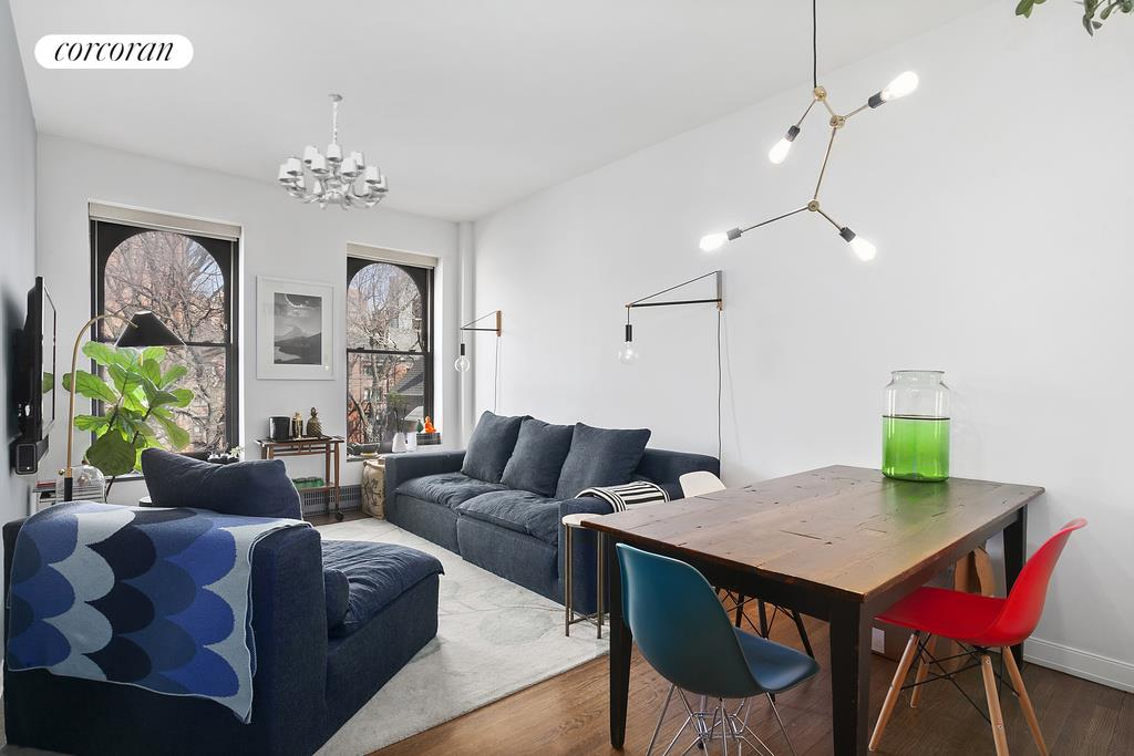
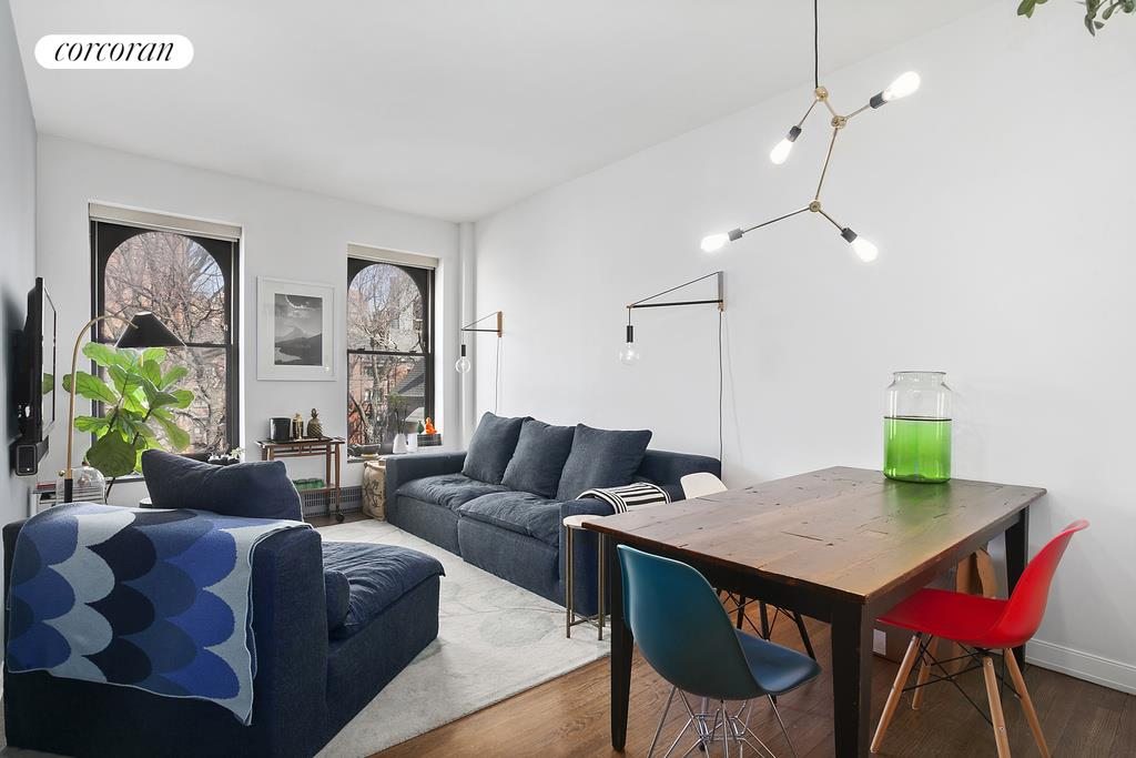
- chandelier [278,93,390,211]
